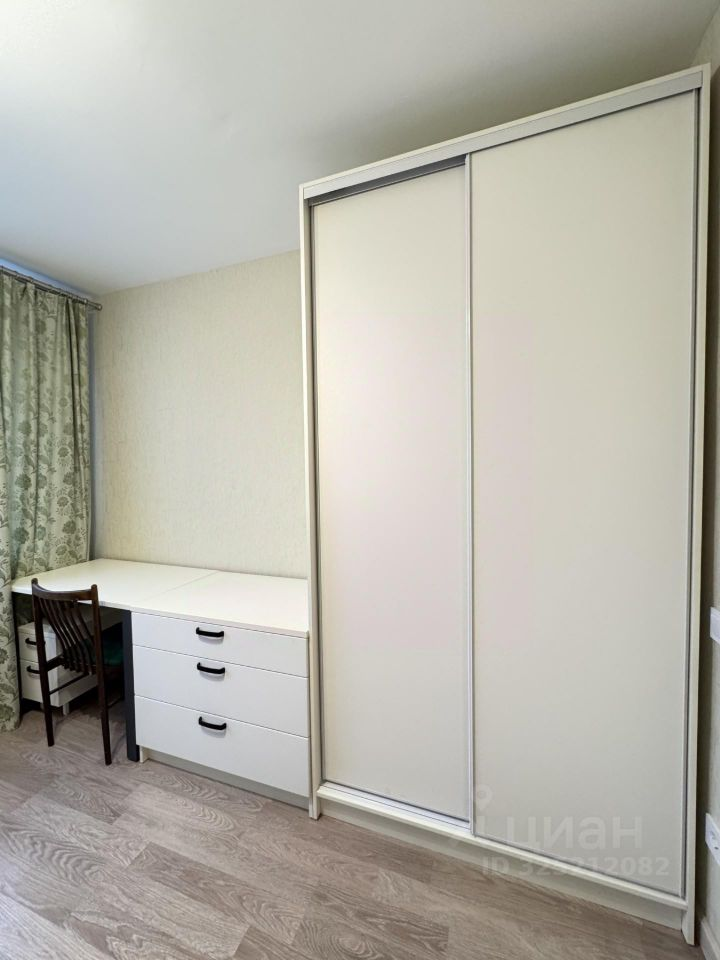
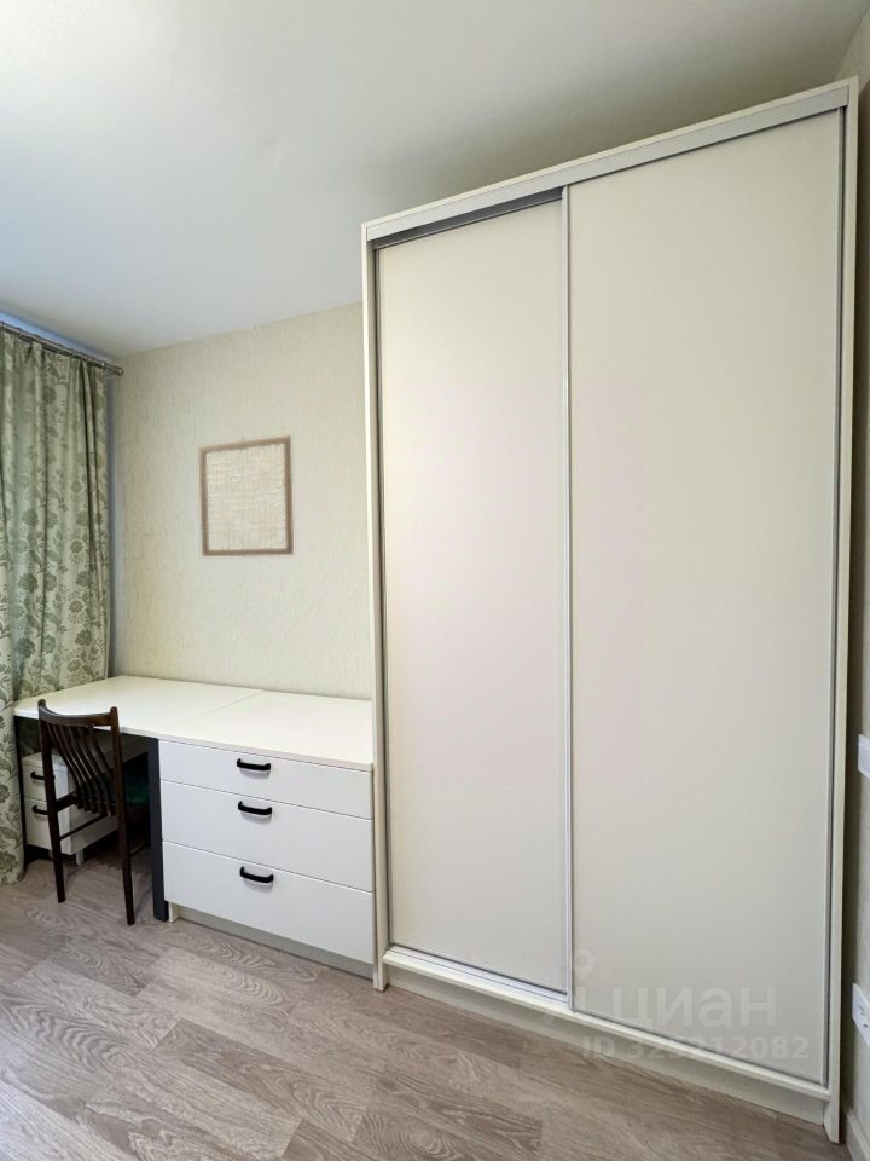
+ wall art [197,434,295,558]
